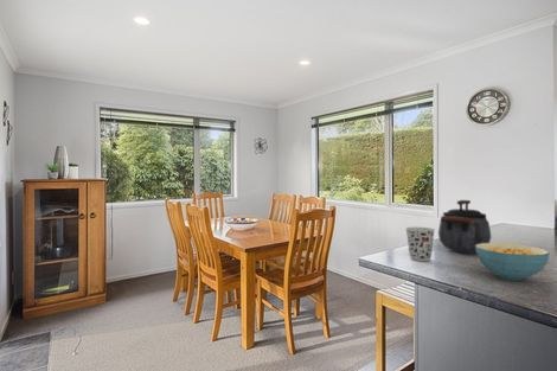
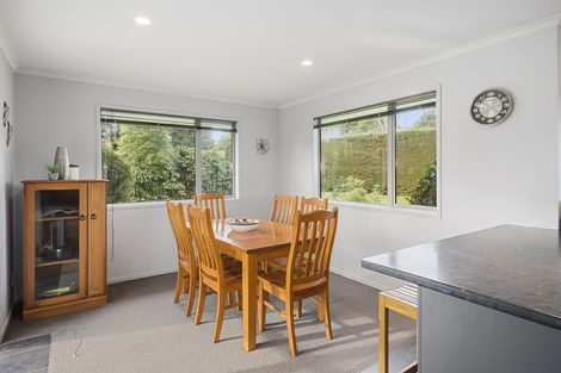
- cereal bowl [475,242,550,281]
- kettle [437,199,492,254]
- cup [404,226,436,262]
